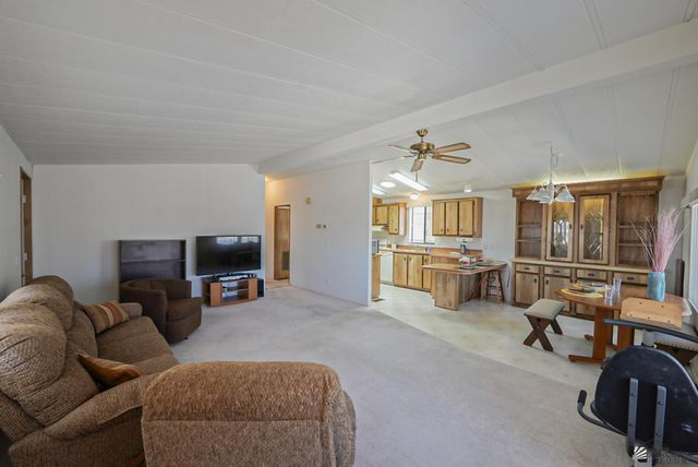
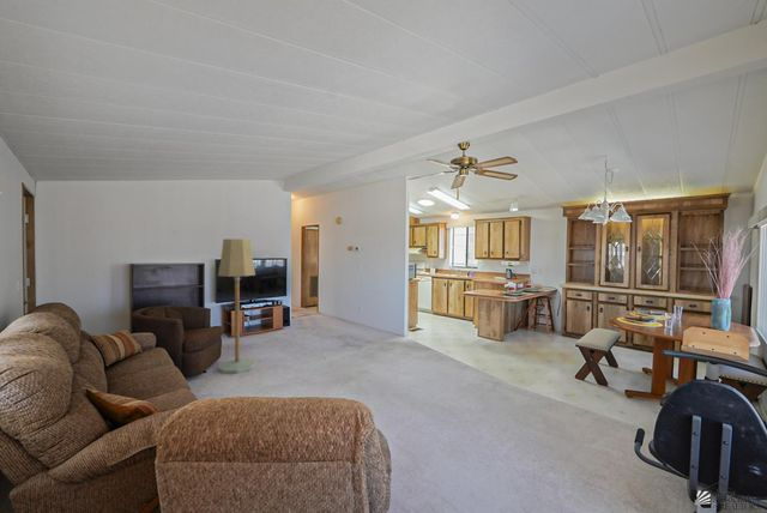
+ floor lamp [217,237,258,374]
